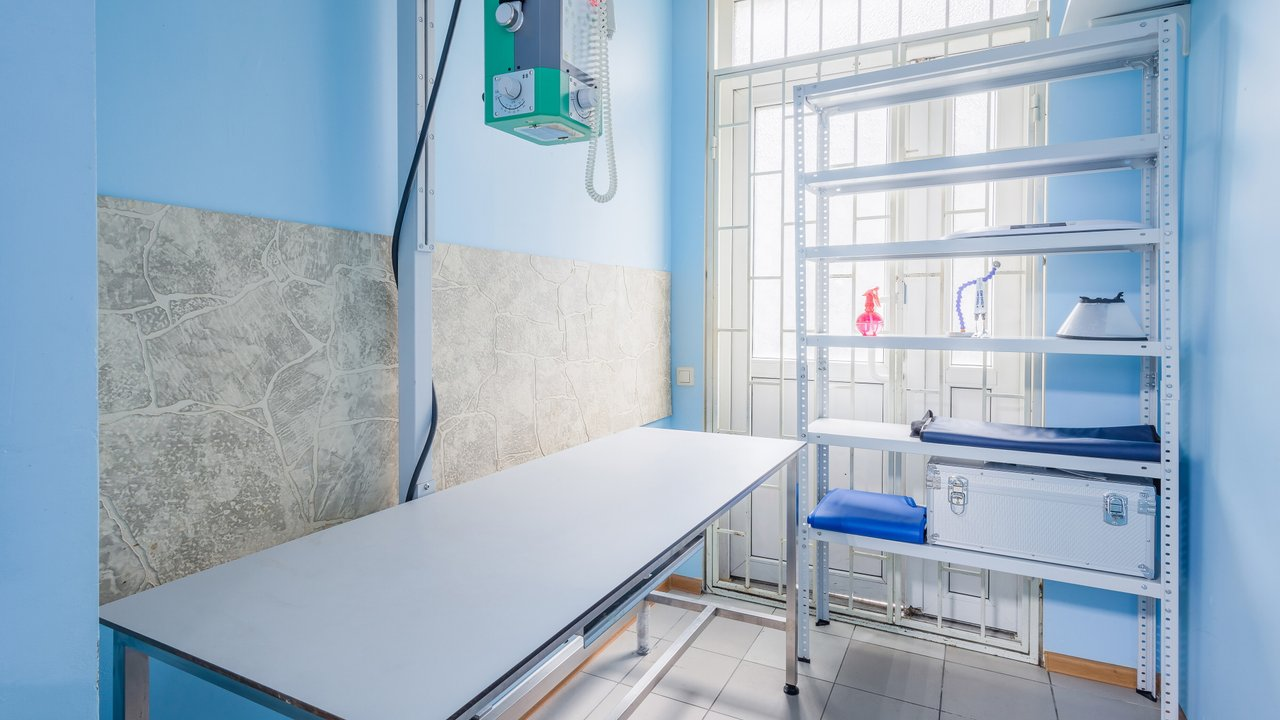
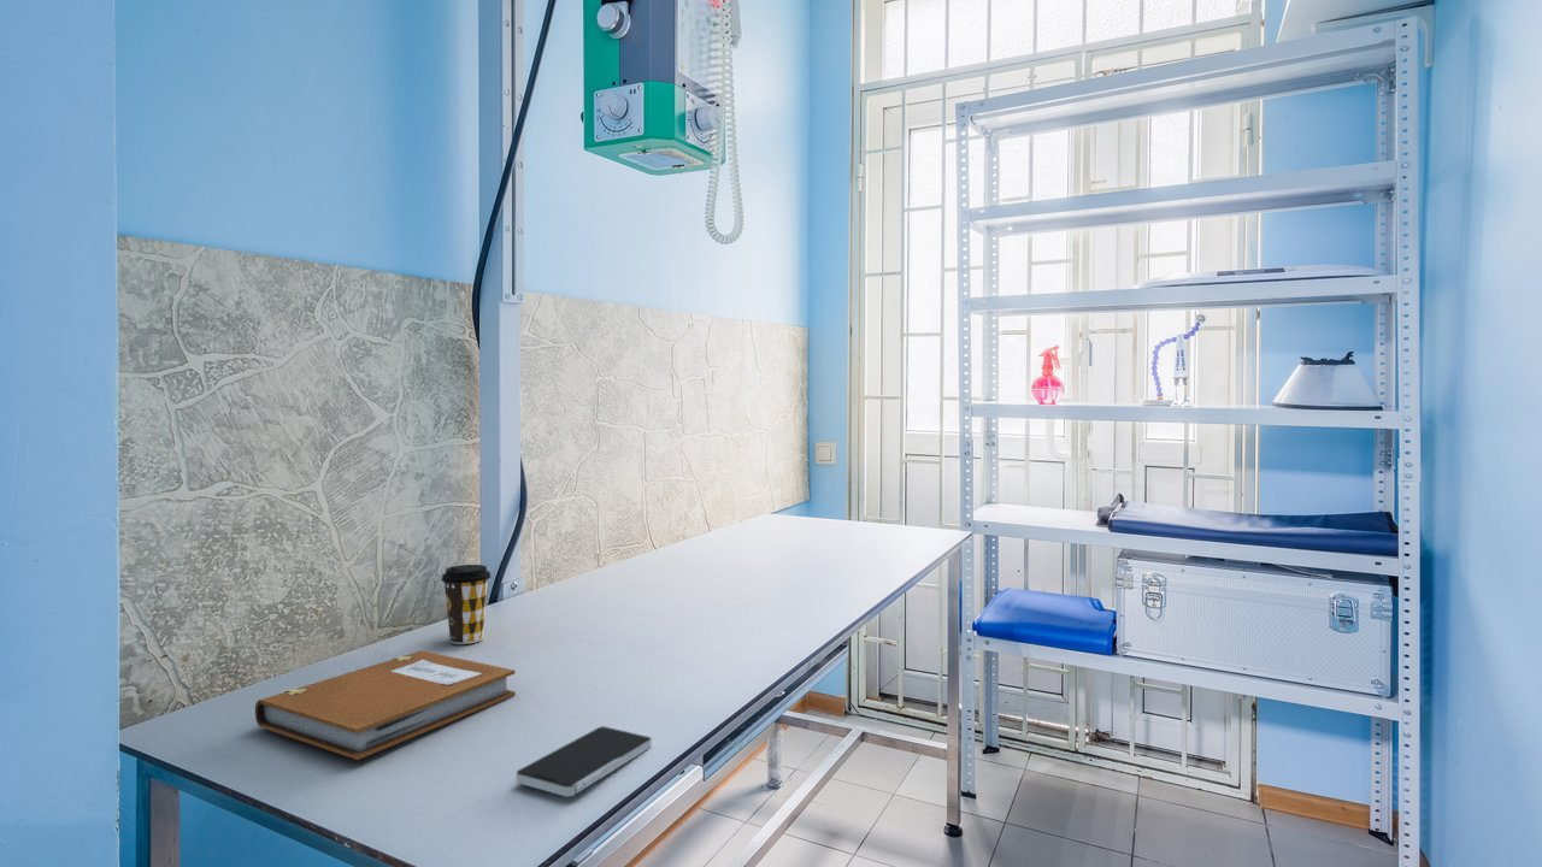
+ coffee cup [440,564,492,645]
+ notebook [254,650,517,761]
+ smartphone [516,725,653,798]
